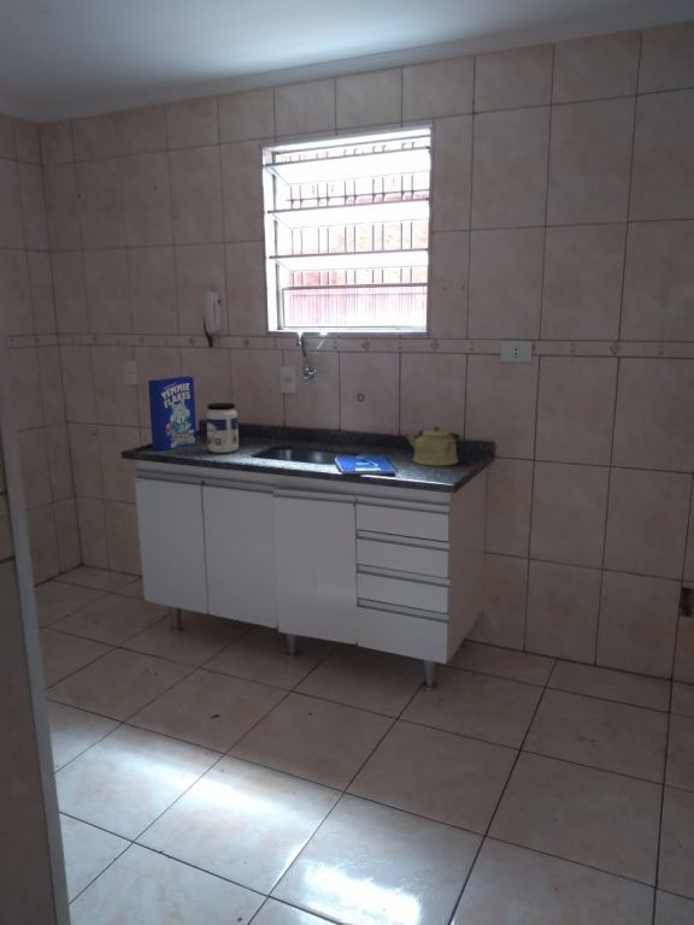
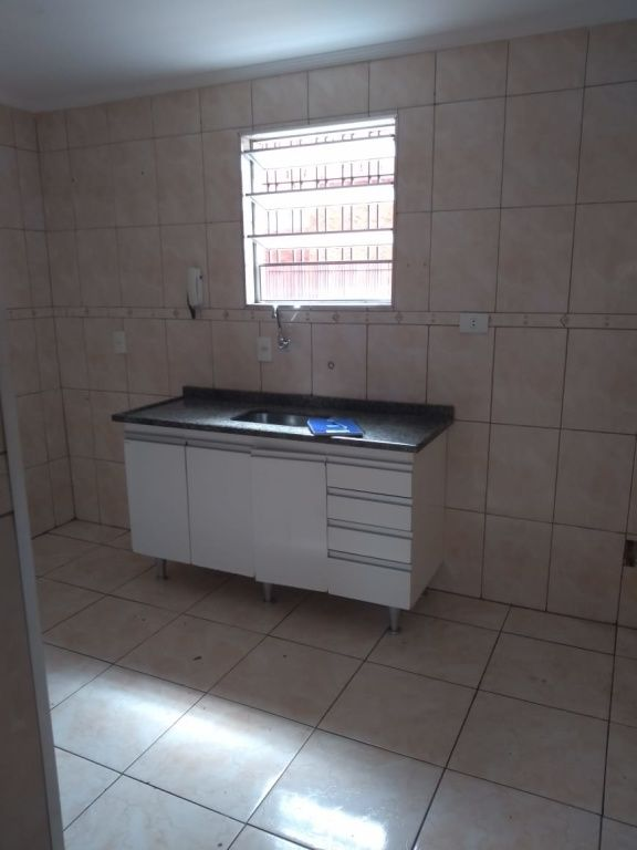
- jar [205,402,240,454]
- cereal box [147,375,198,452]
- kettle [402,424,461,467]
